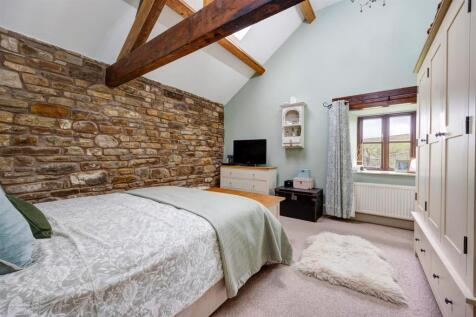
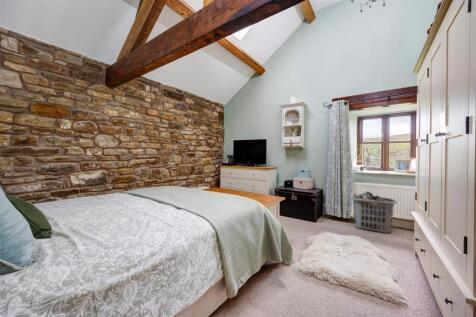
+ clothes hamper [350,191,398,234]
